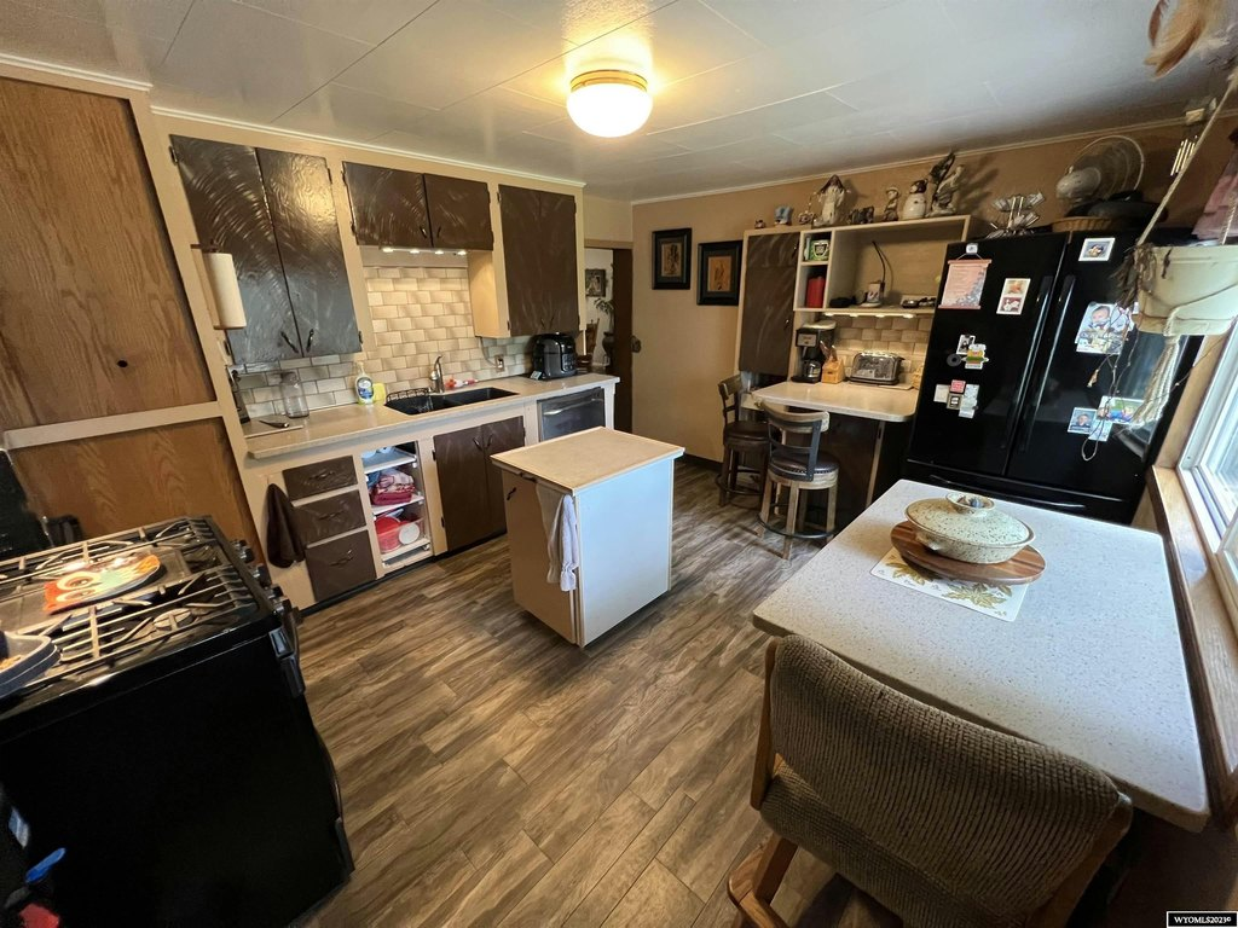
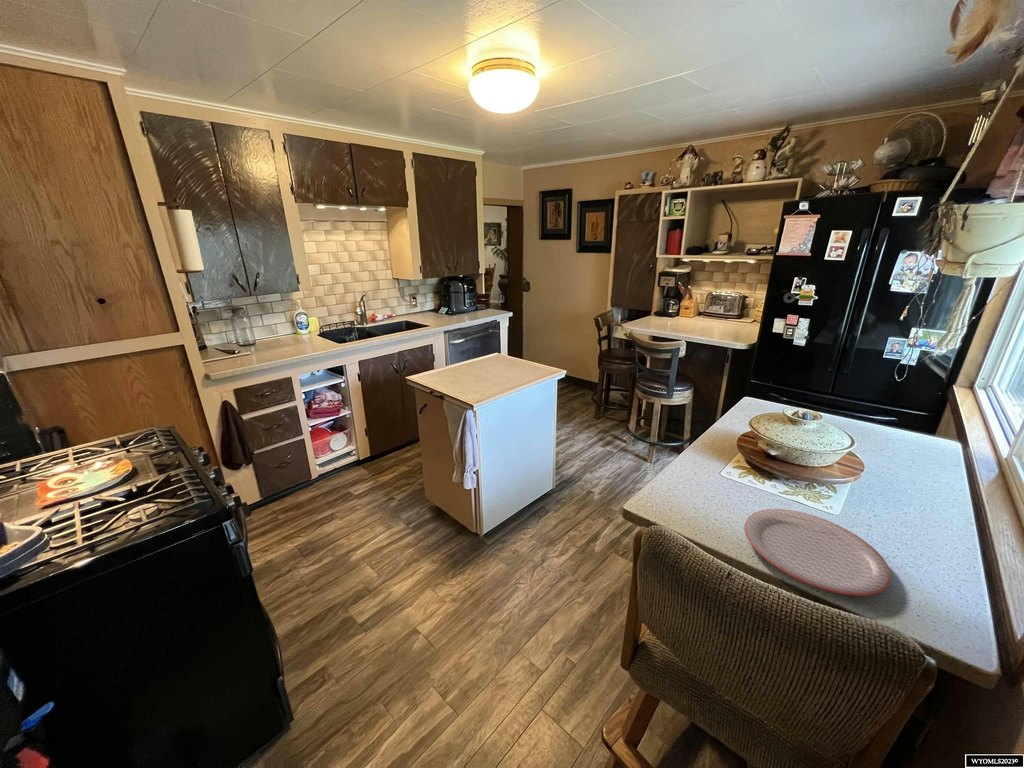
+ plate [743,508,892,597]
